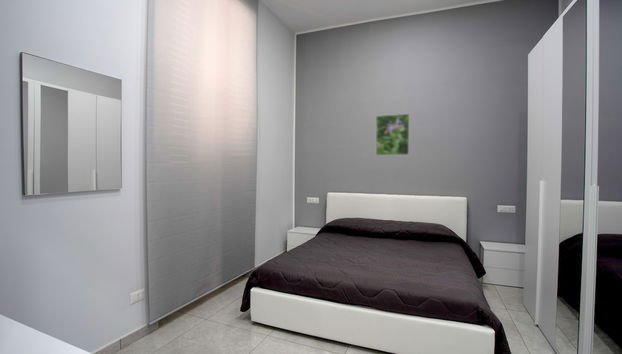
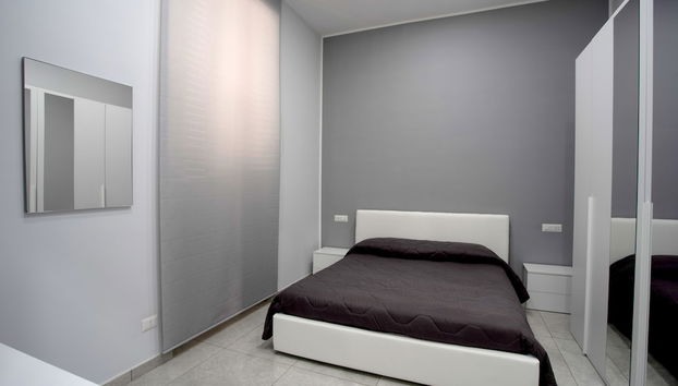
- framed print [375,113,411,157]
